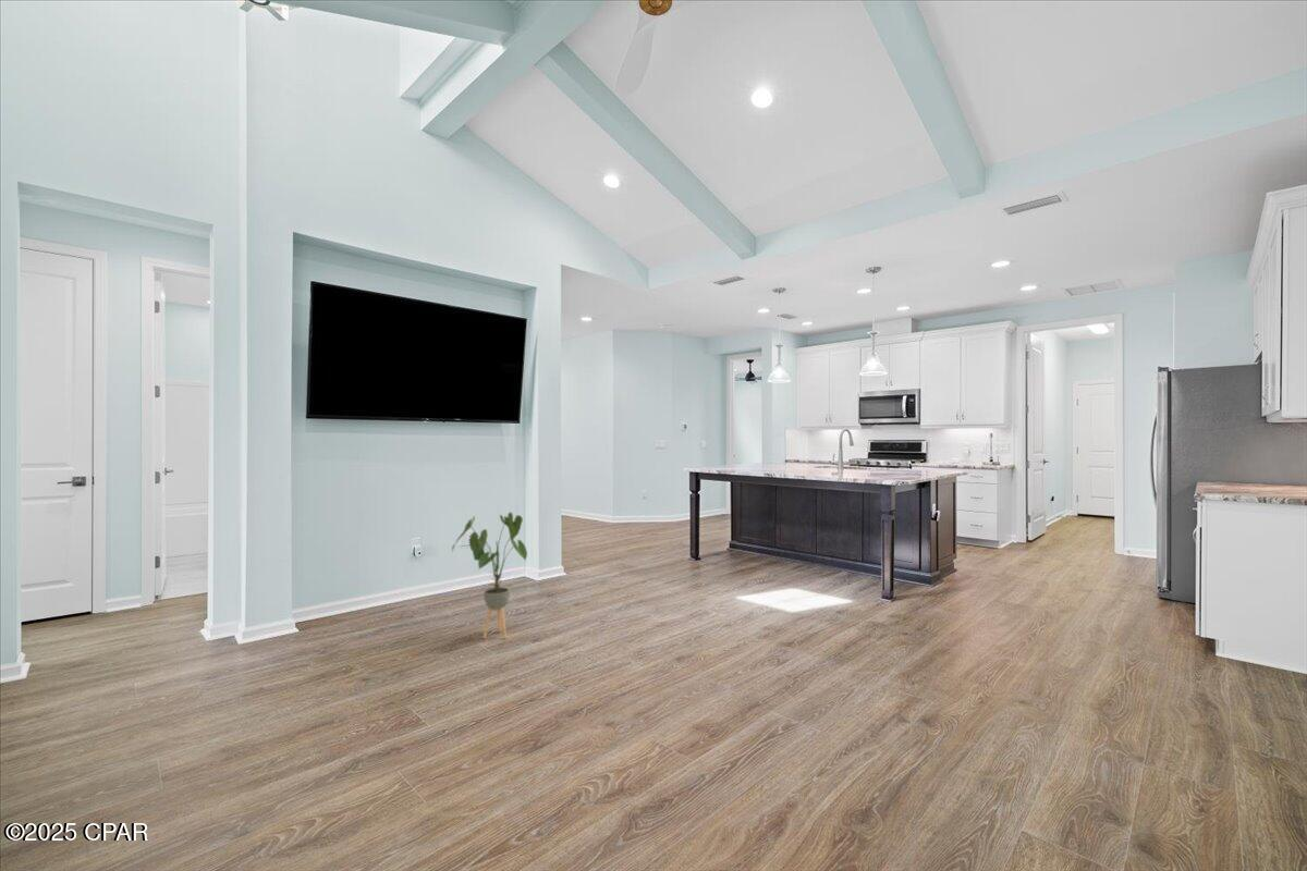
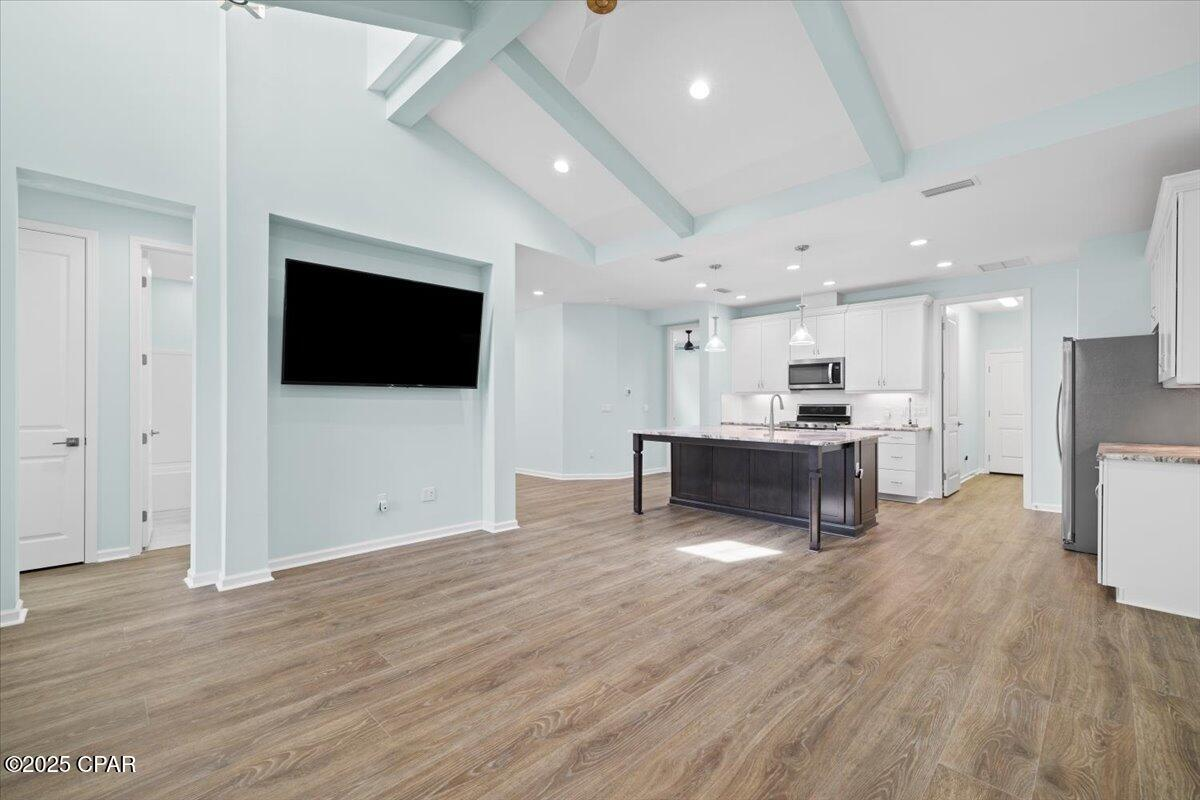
- house plant [451,511,528,640]
